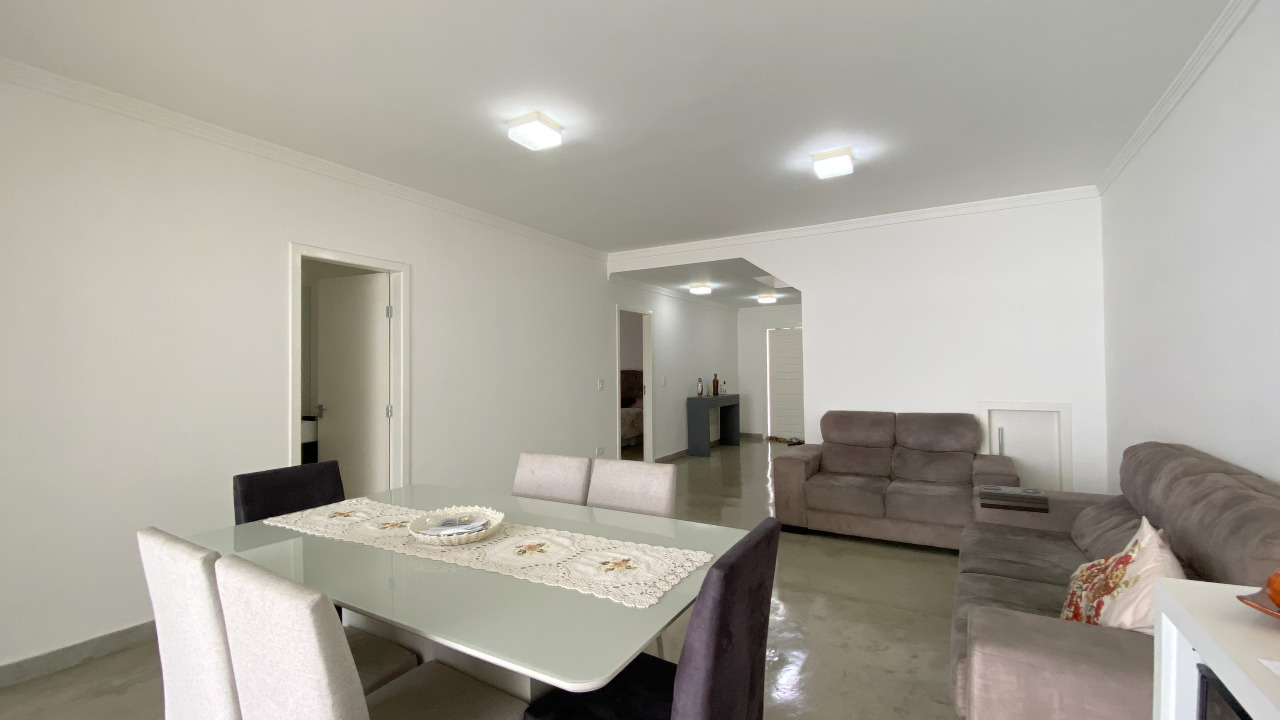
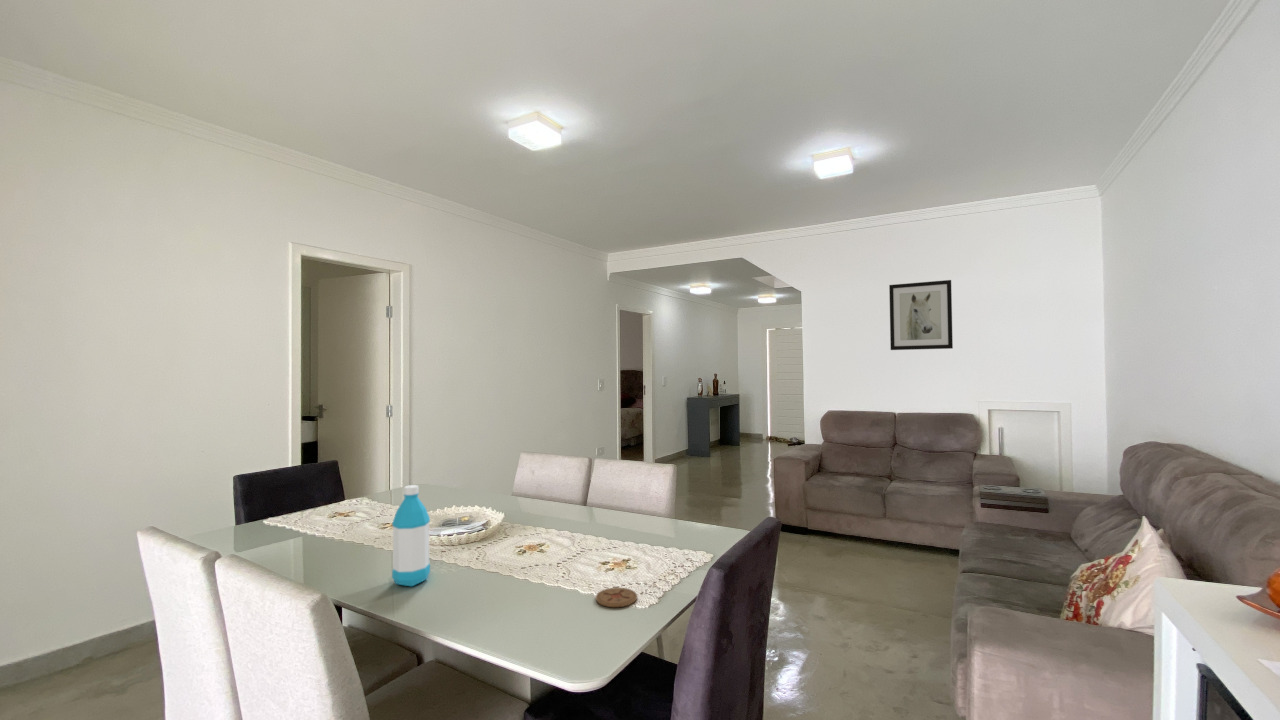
+ water bottle [391,484,431,587]
+ wall art [888,279,954,351]
+ coaster [595,587,638,608]
